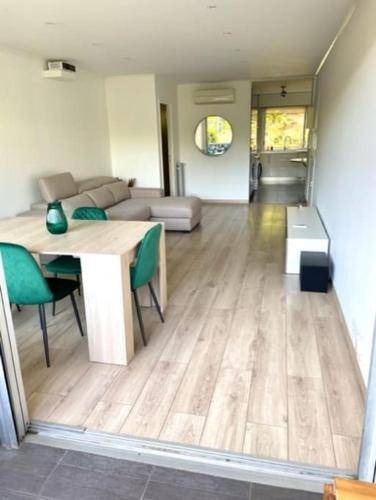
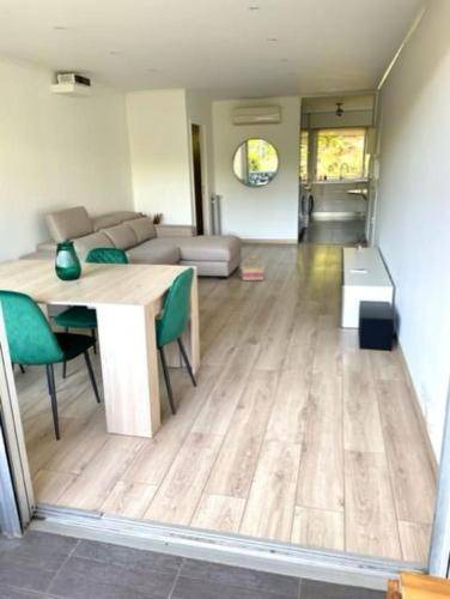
+ basket [241,254,264,282]
